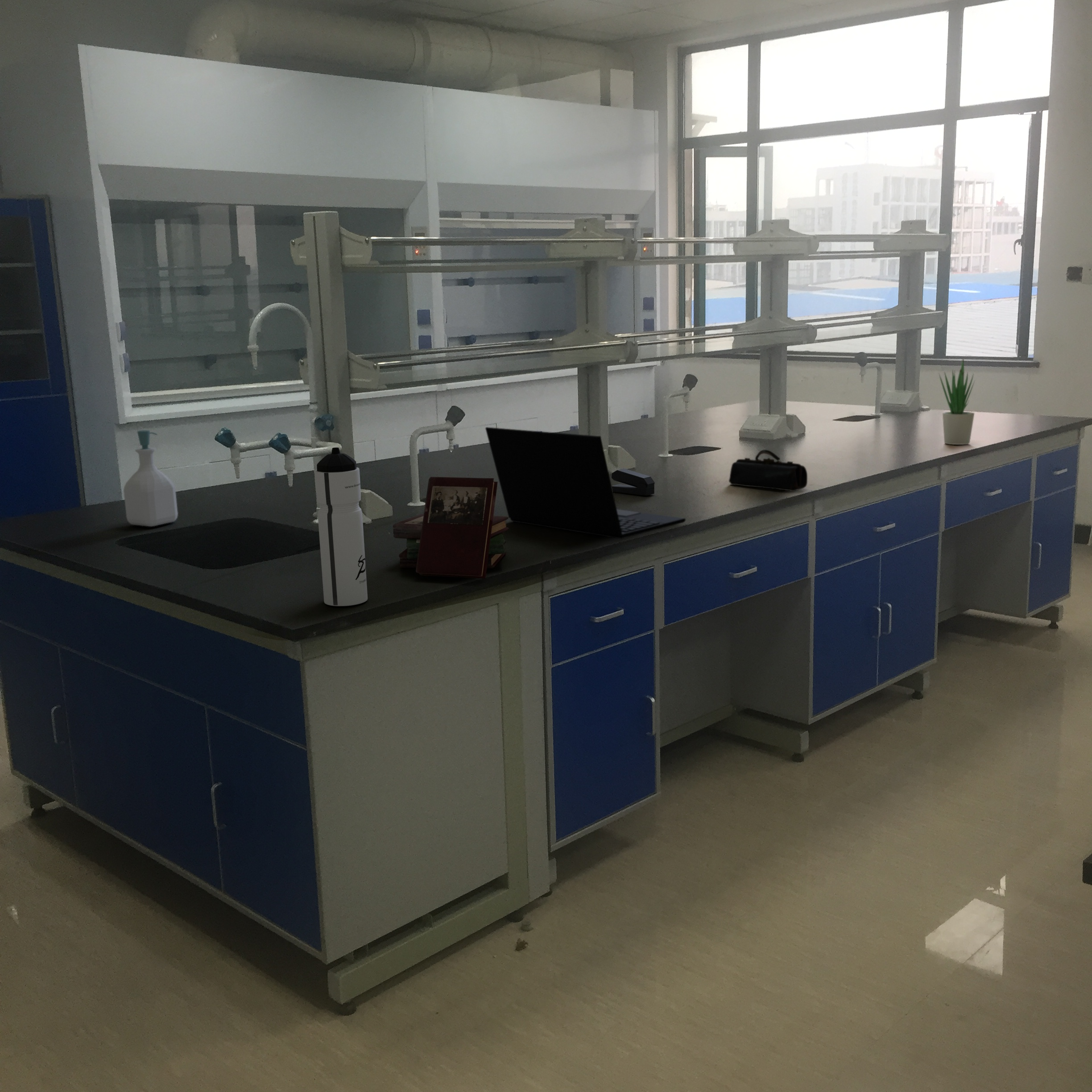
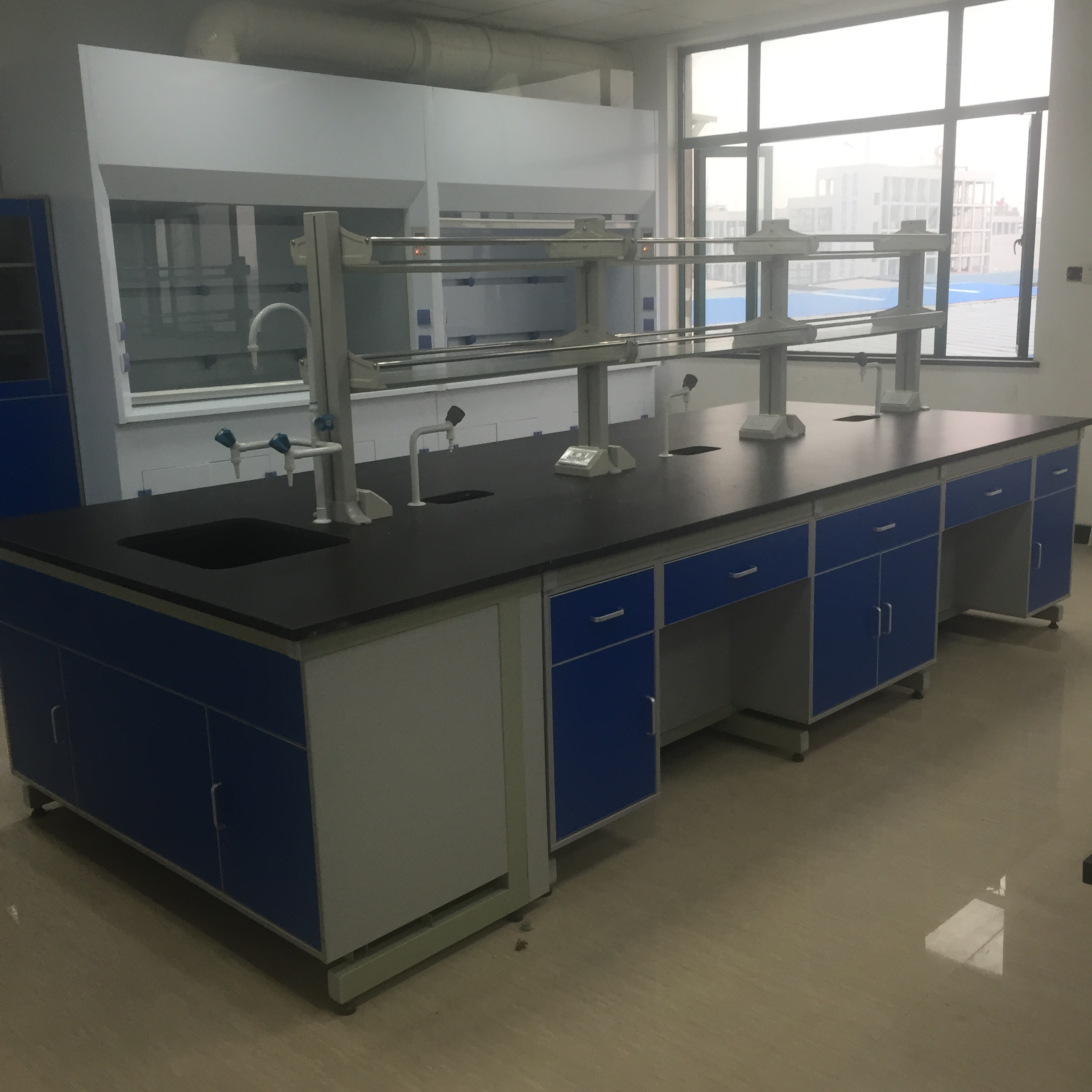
- potted plant [938,357,976,445]
- soap bottle [123,430,178,527]
- book [393,476,509,579]
- pencil case [728,449,808,492]
- laptop [485,426,686,539]
- stapler [611,468,655,496]
- water bottle [314,447,368,607]
